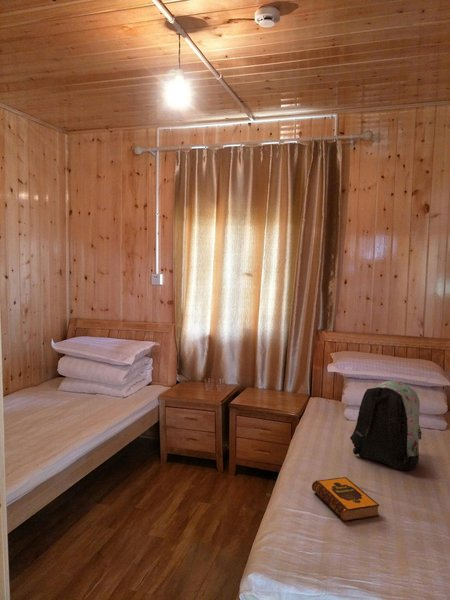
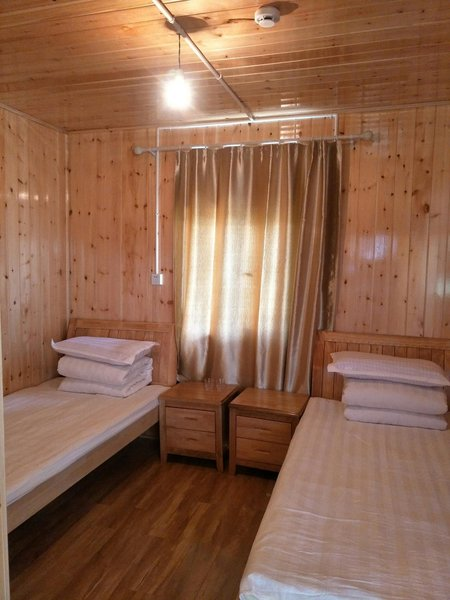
- backpack [349,380,423,471]
- hardback book [311,476,380,523]
